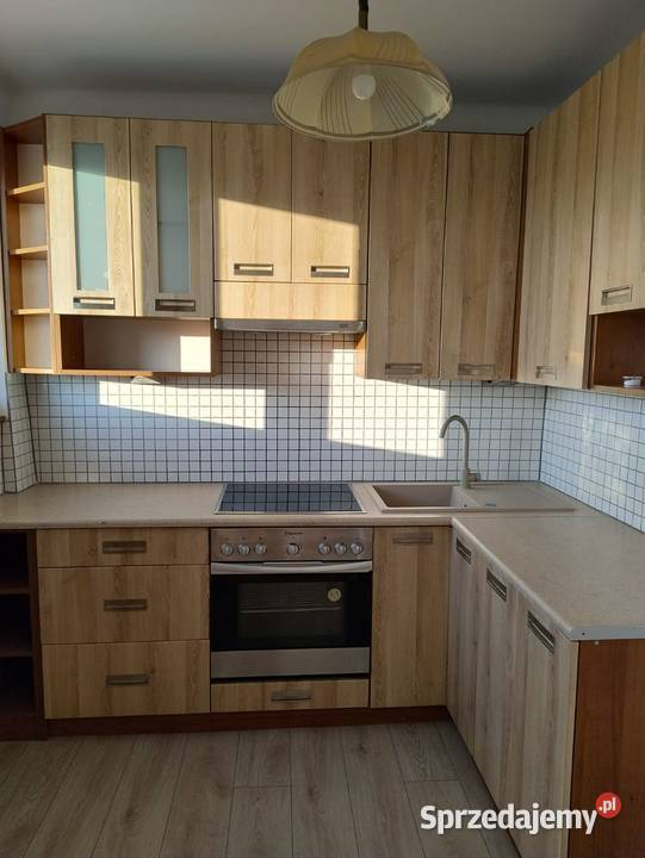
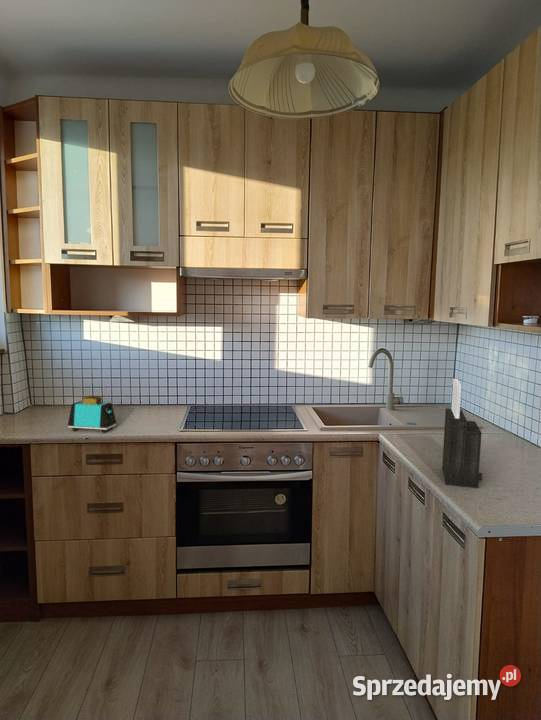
+ toaster [67,395,117,434]
+ knife block [441,378,483,489]
